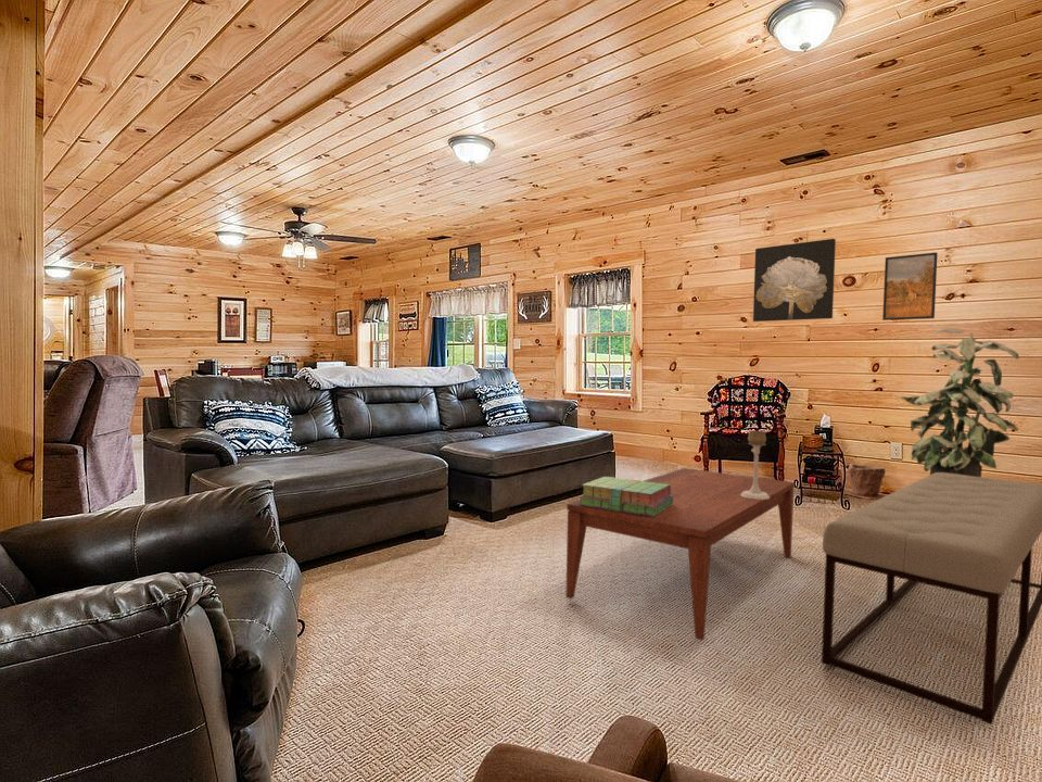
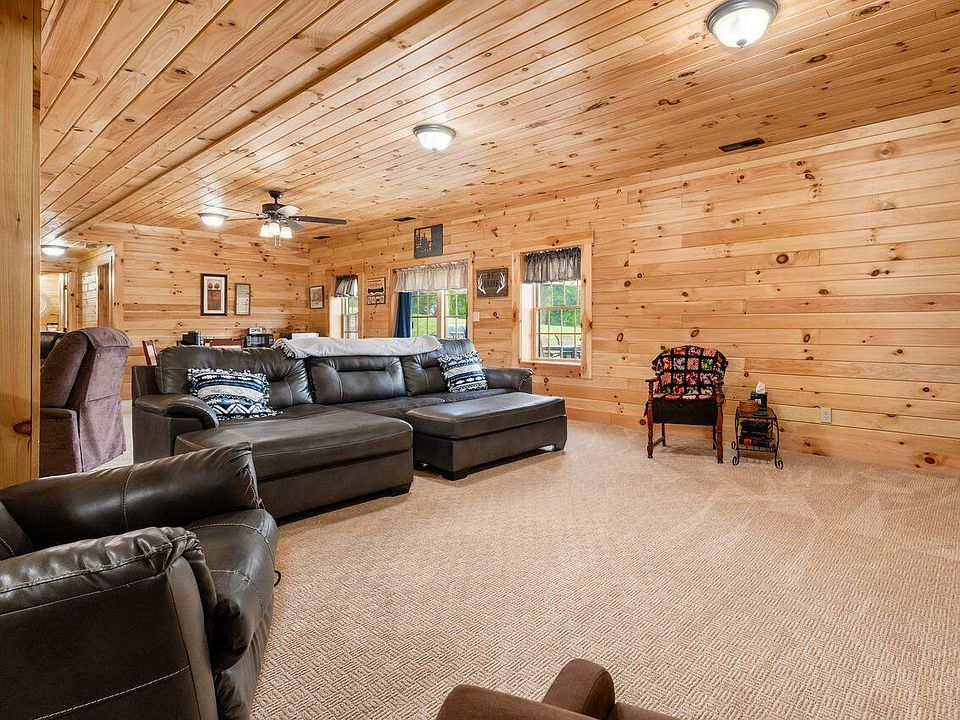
- bench [821,472,1042,726]
- stack of books [577,476,673,517]
- plant pot [843,463,887,501]
- candle holder [740,429,770,500]
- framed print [881,251,939,321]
- coffee table [564,467,796,642]
- wall art [752,238,837,323]
- indoor plant [900,327,1020,477]
